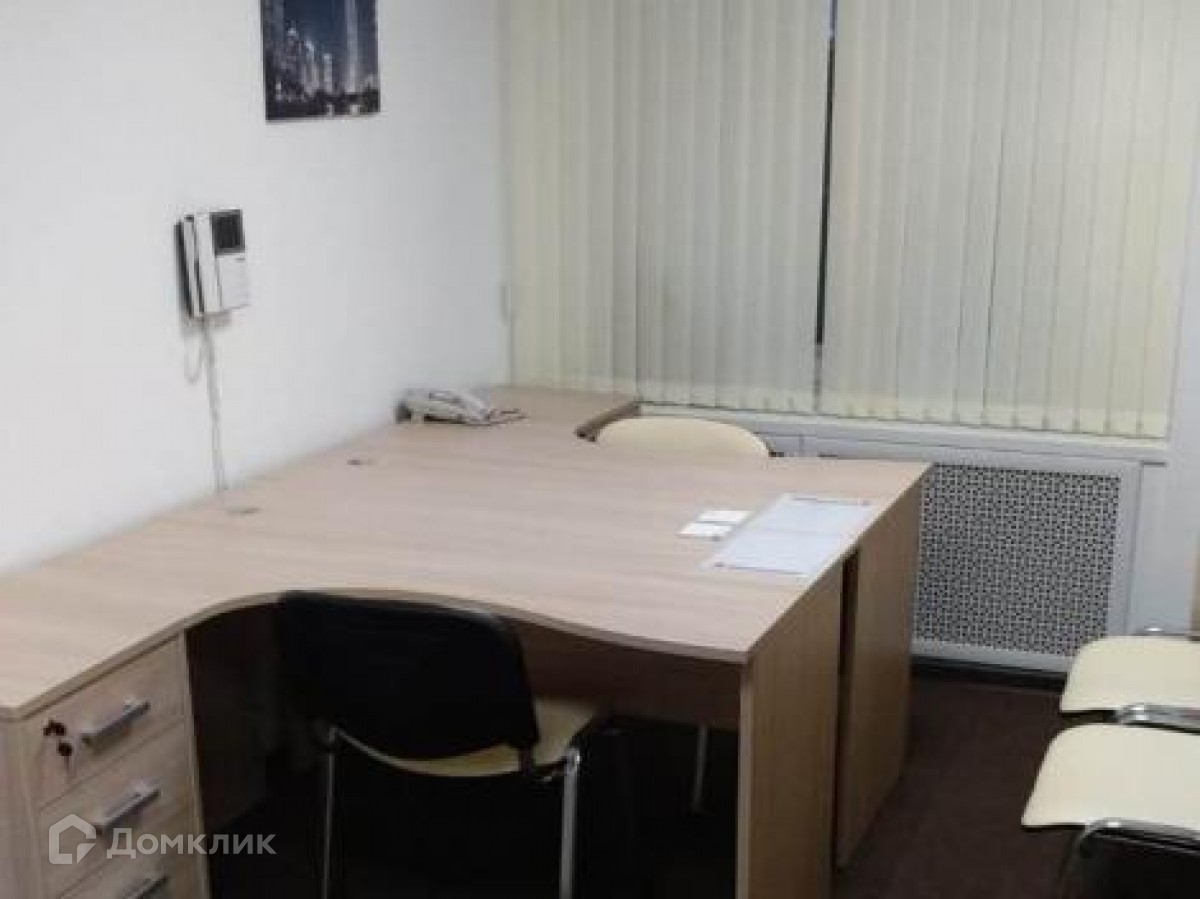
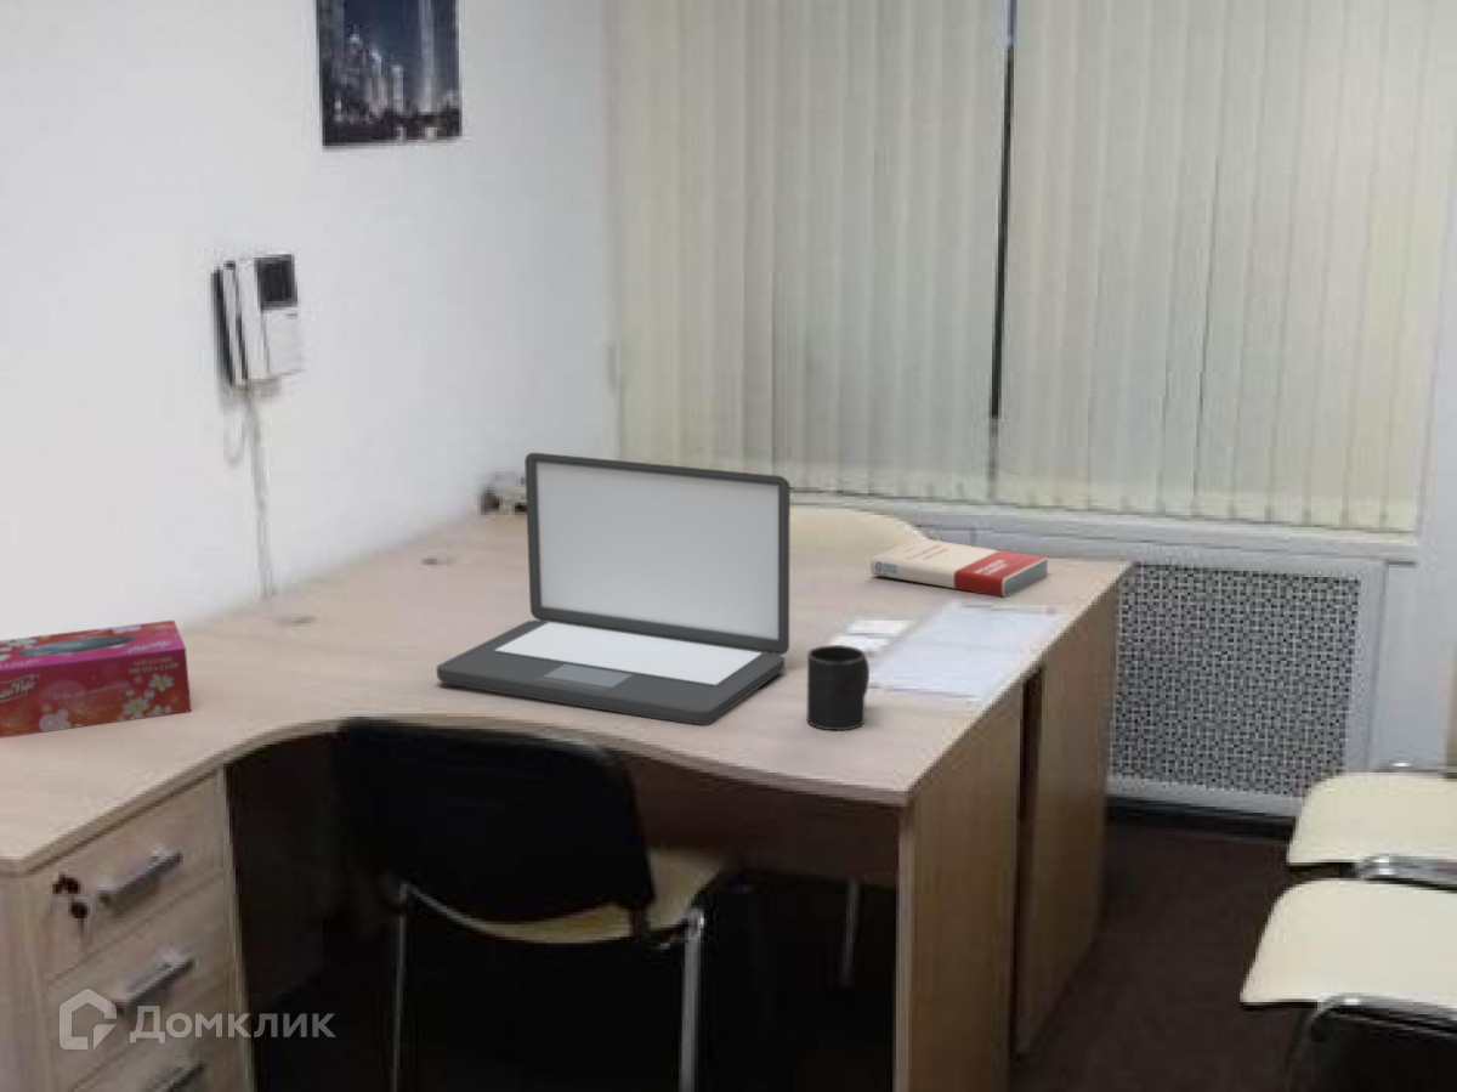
+ tissue box [0,619,193,740]
+ mug [806,644,871,731]
+ laptop [436,452,792,726]
+ book [869,537,1049,598]
